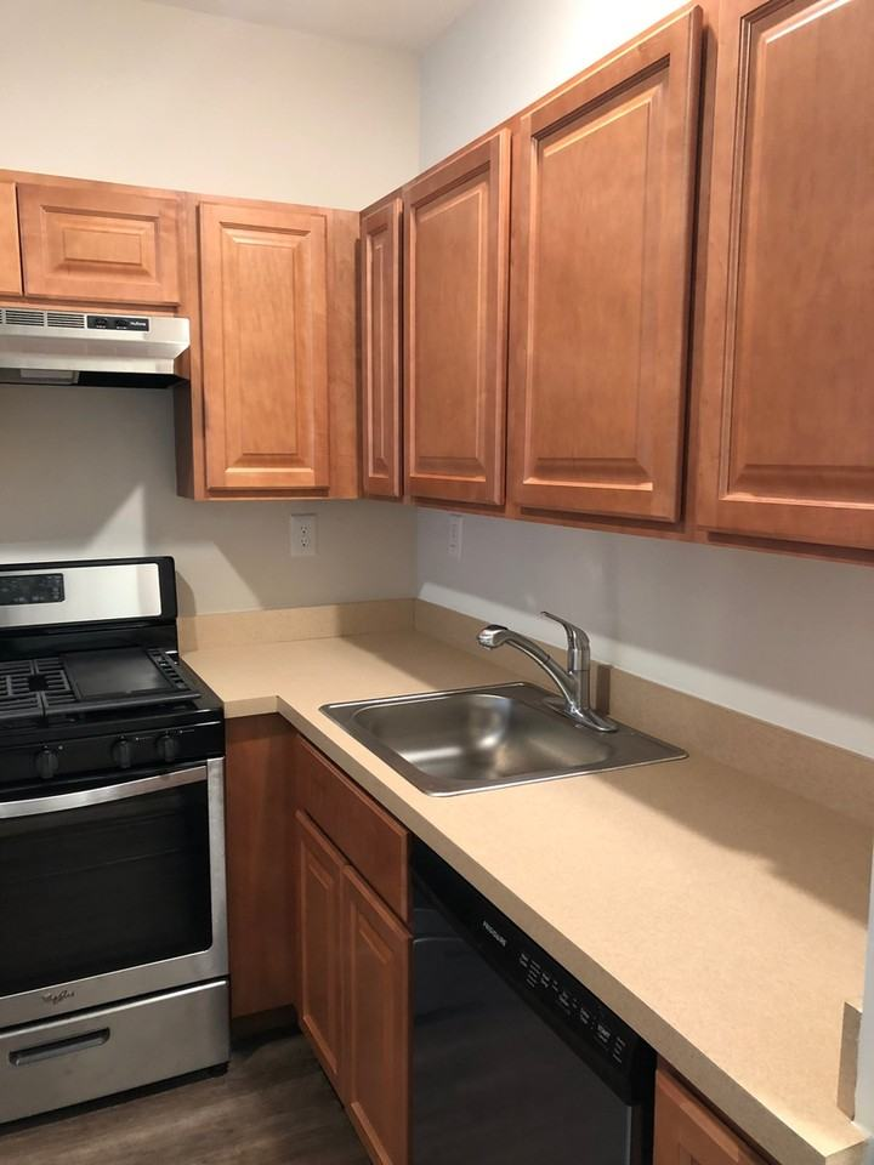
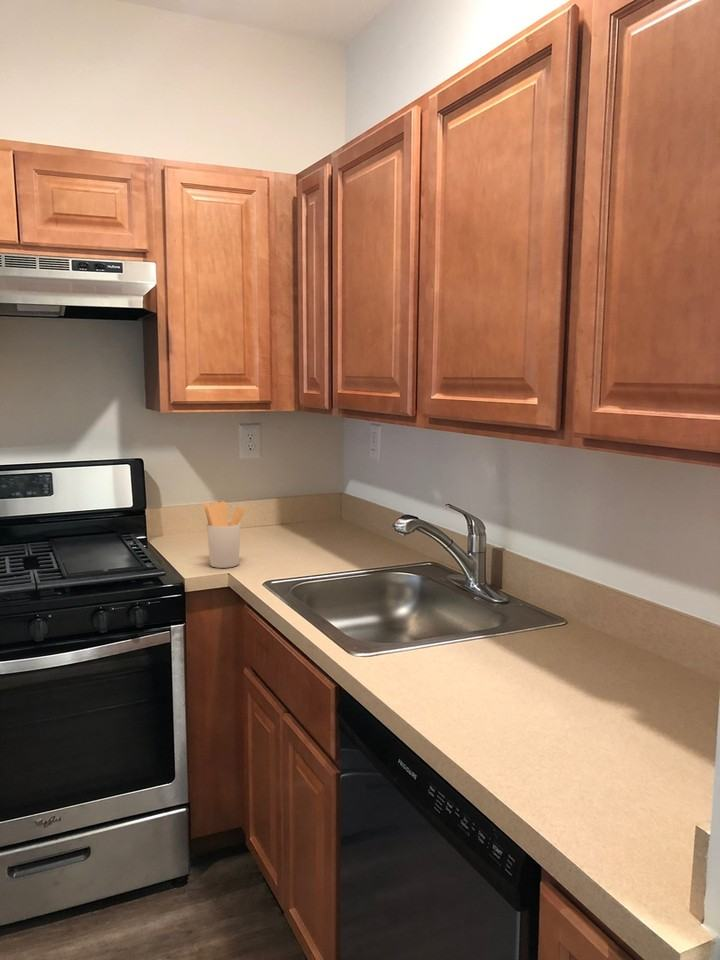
+ utensil holder [201,500,246,569]
